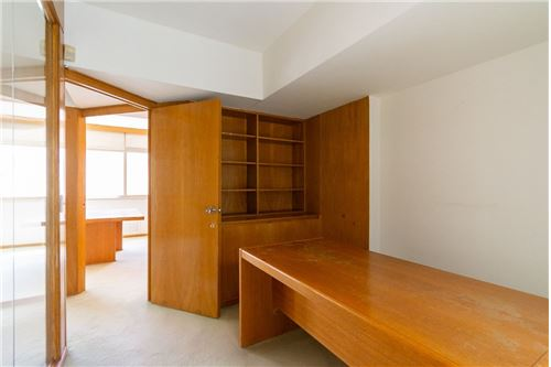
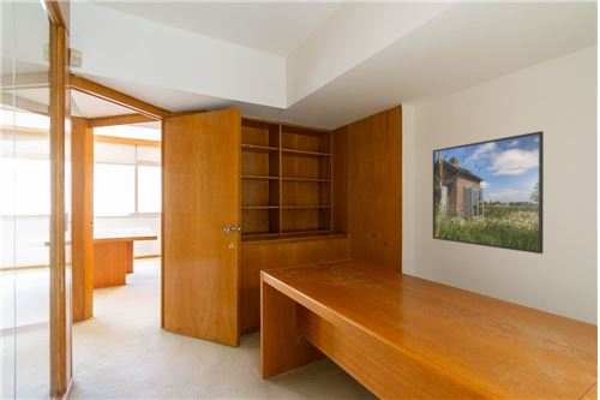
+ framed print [432,130,545,255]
